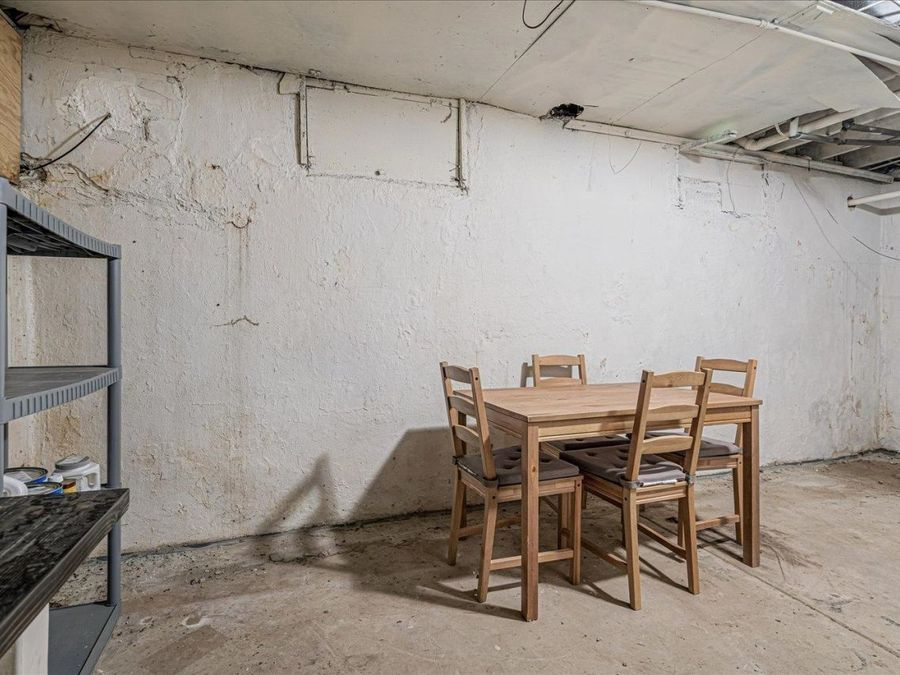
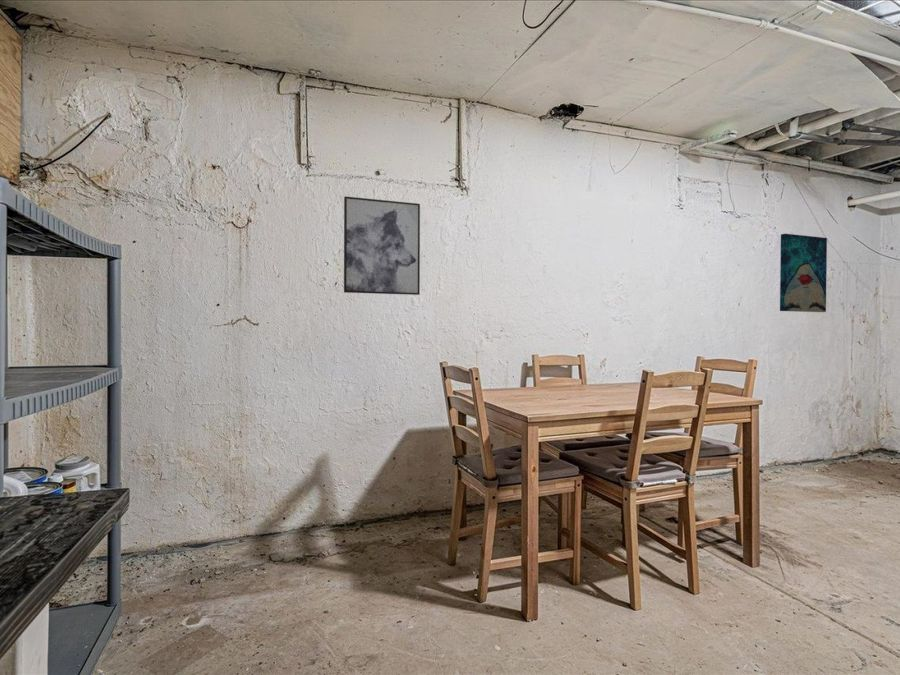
+ wall art [343,195,421,296]
+ wall art [779,233,828,313]
